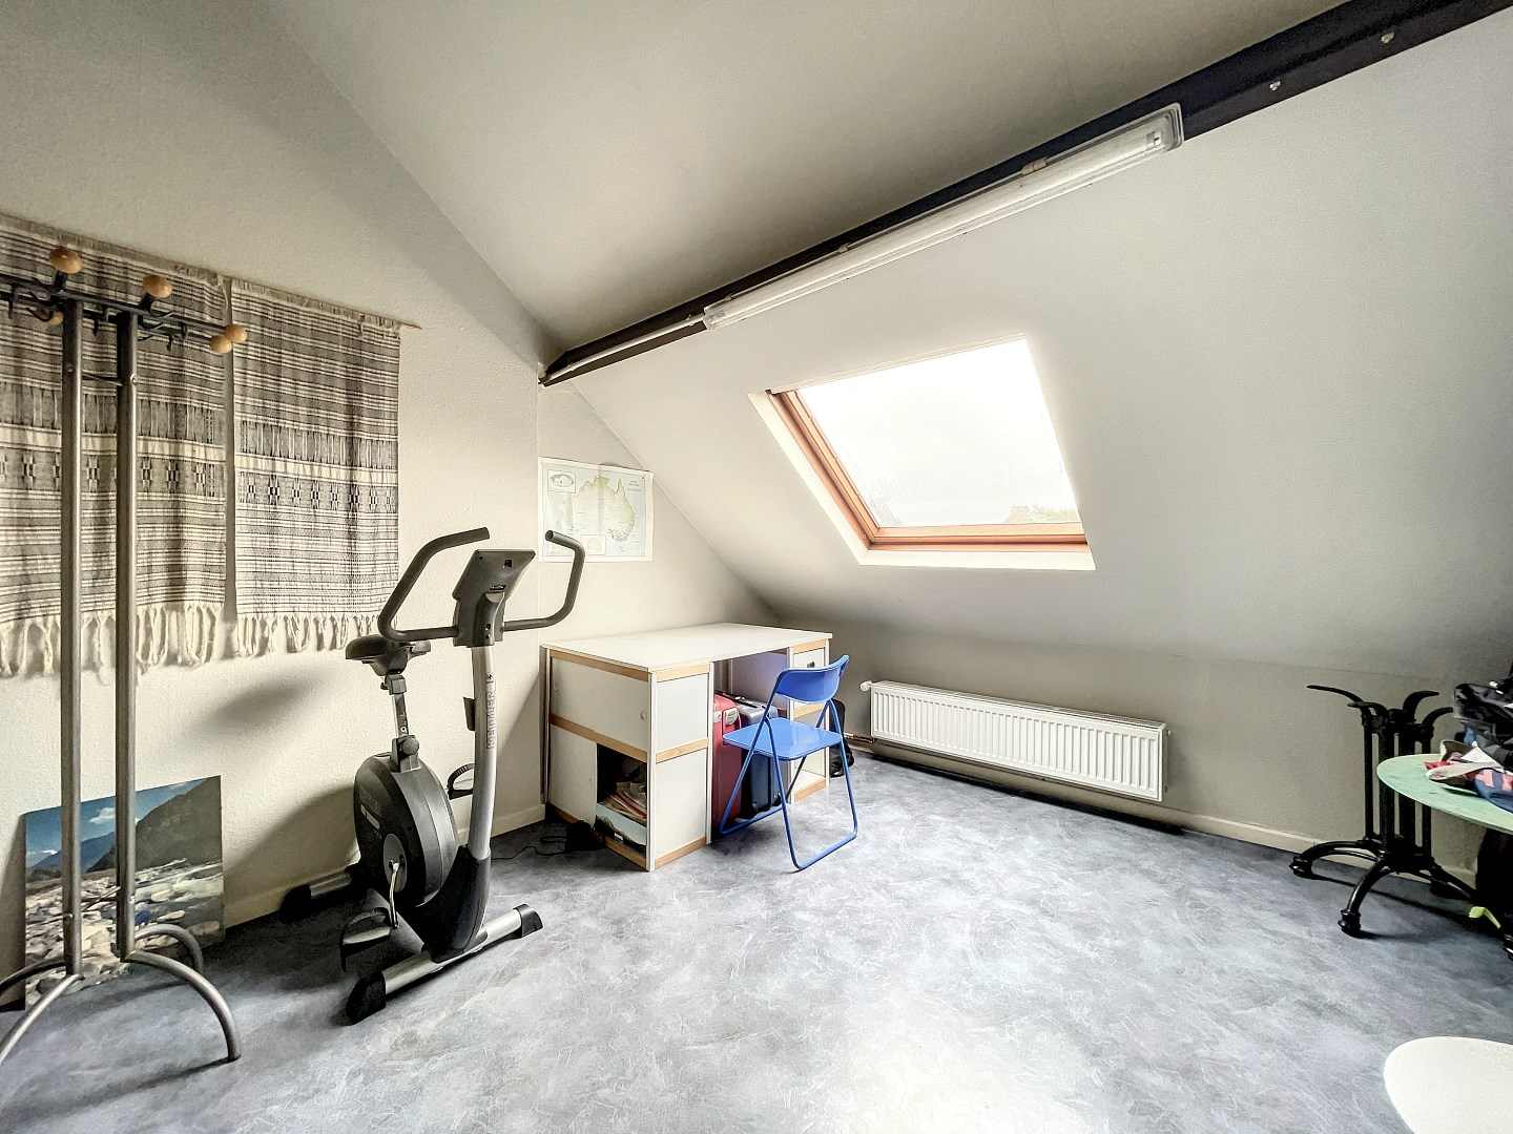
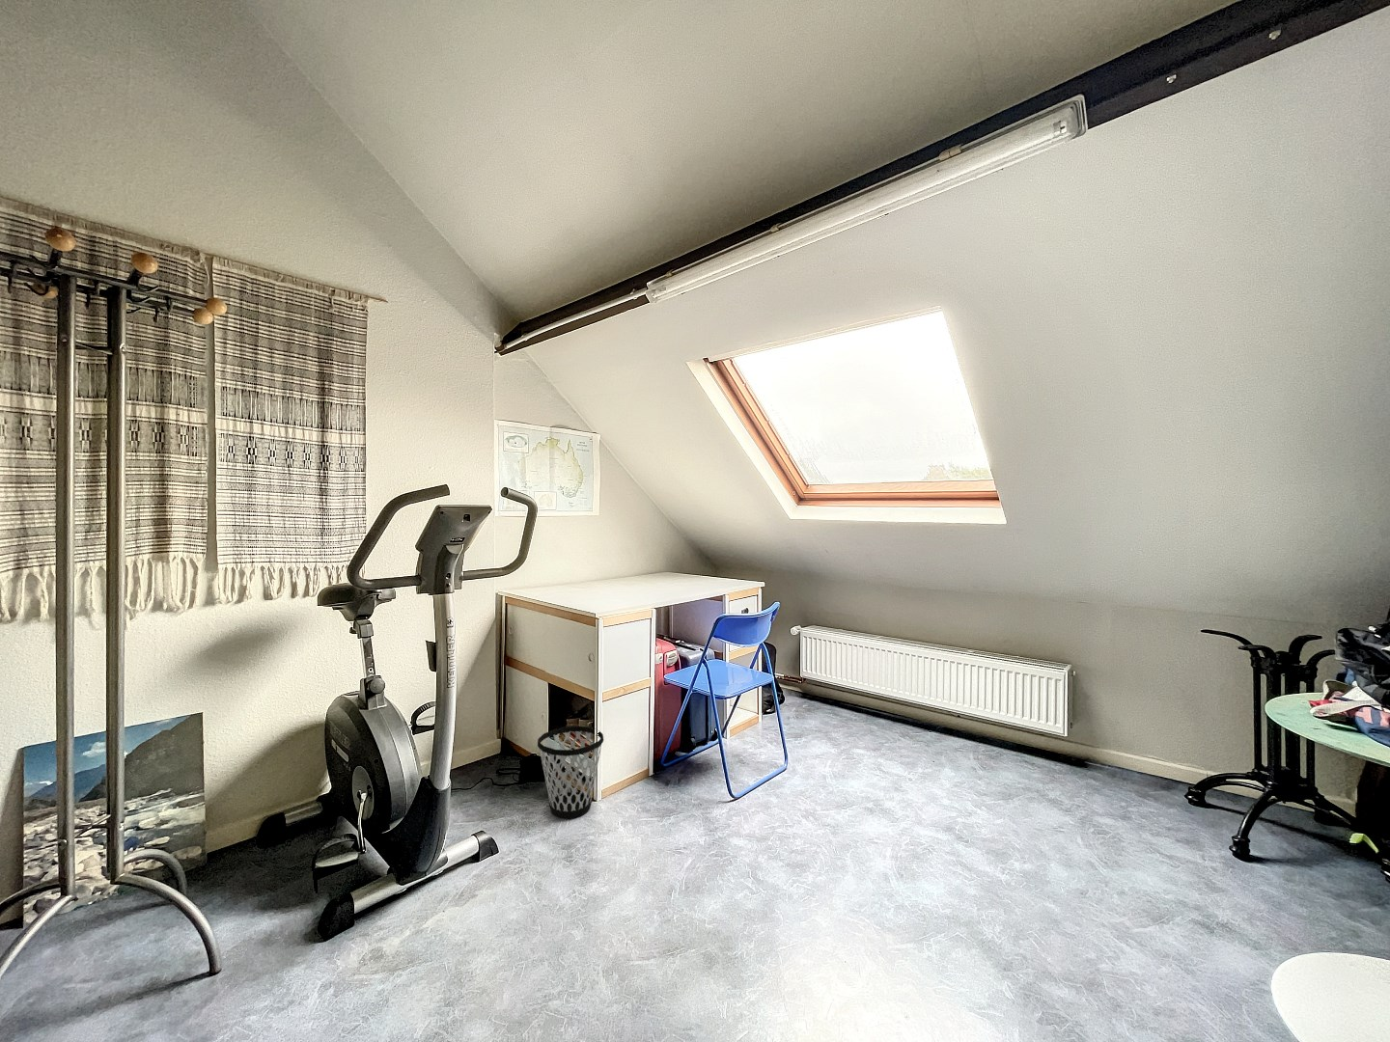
+ wastebasket [536,725,604,819]
